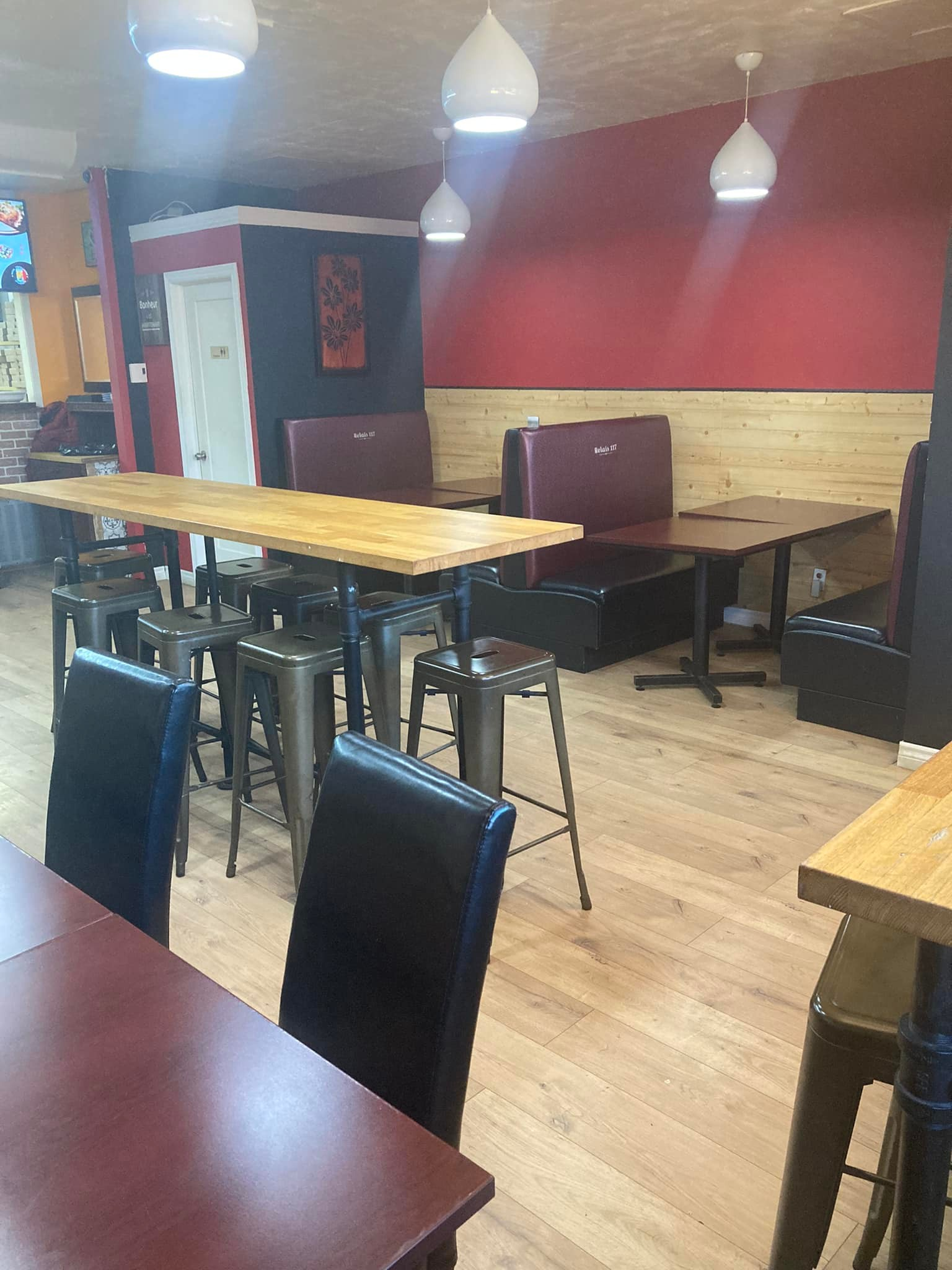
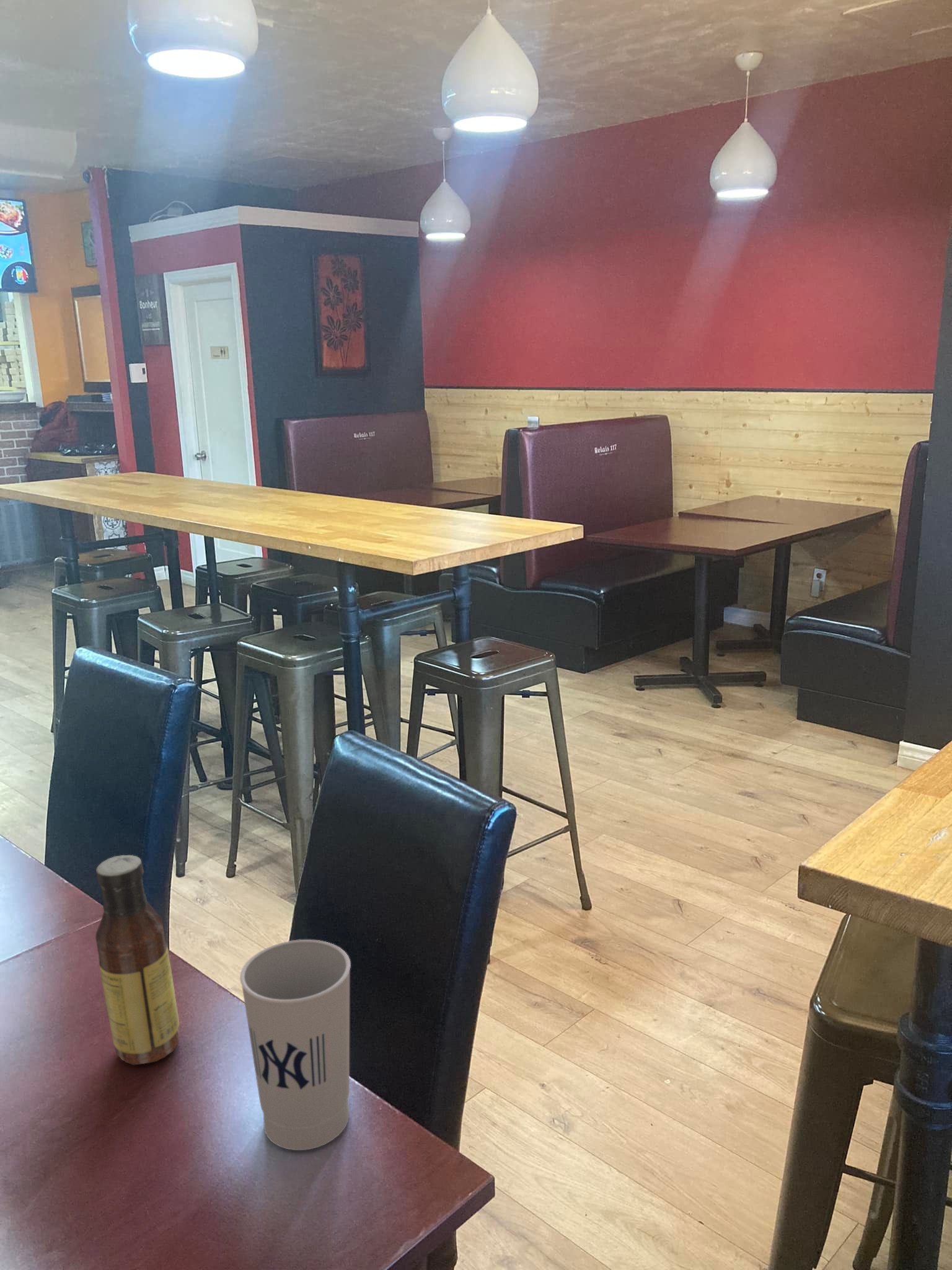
+ sauce bottle [95,855,180,1066]
+ cup [239,939,351,1151]
